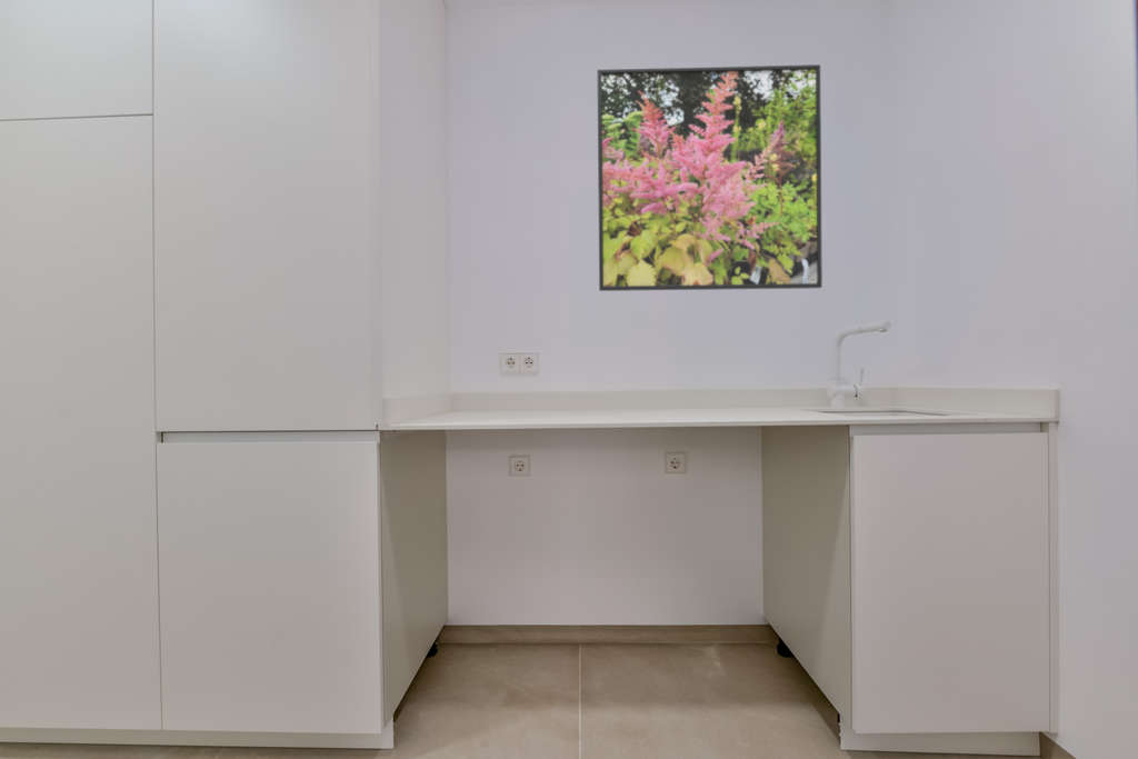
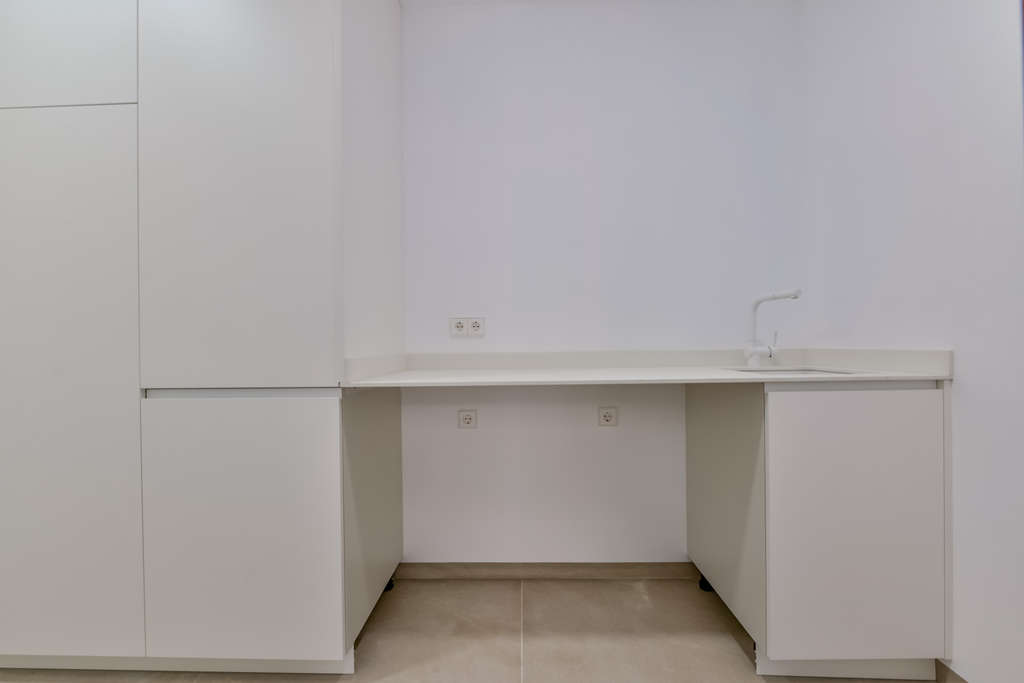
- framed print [597,63,823,292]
